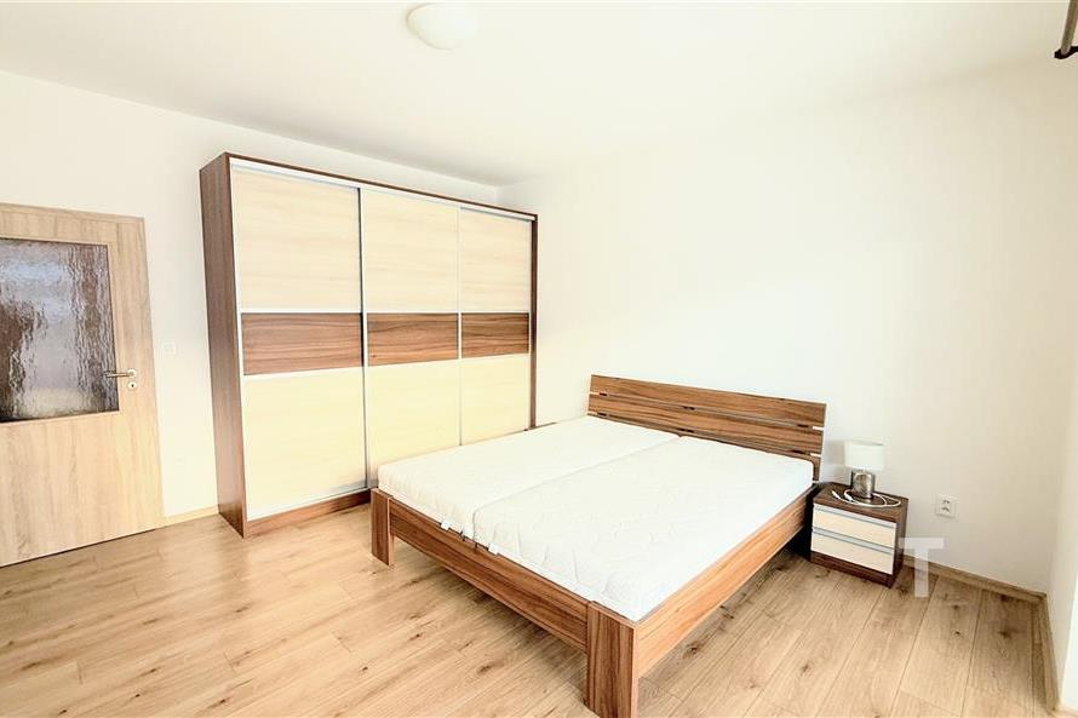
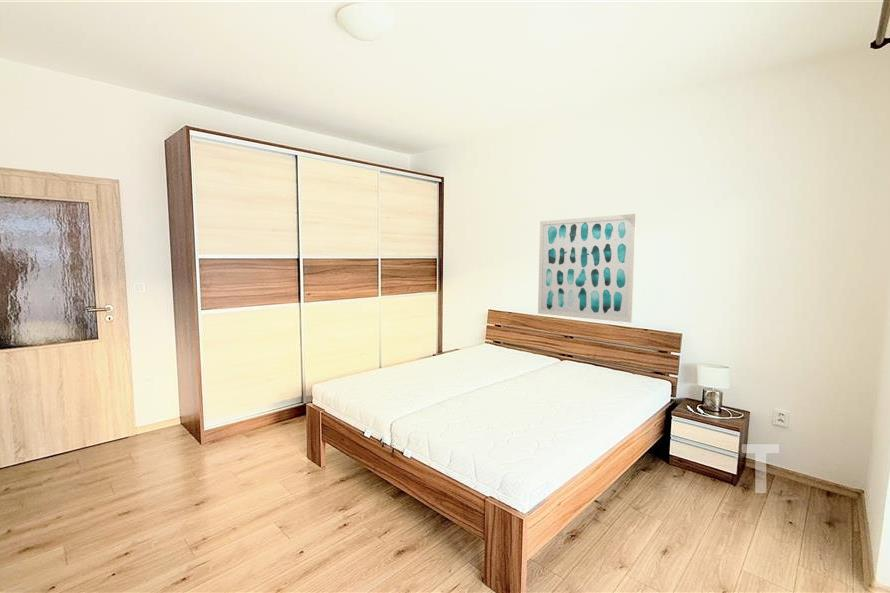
+ wall art [537,213,637,324]
